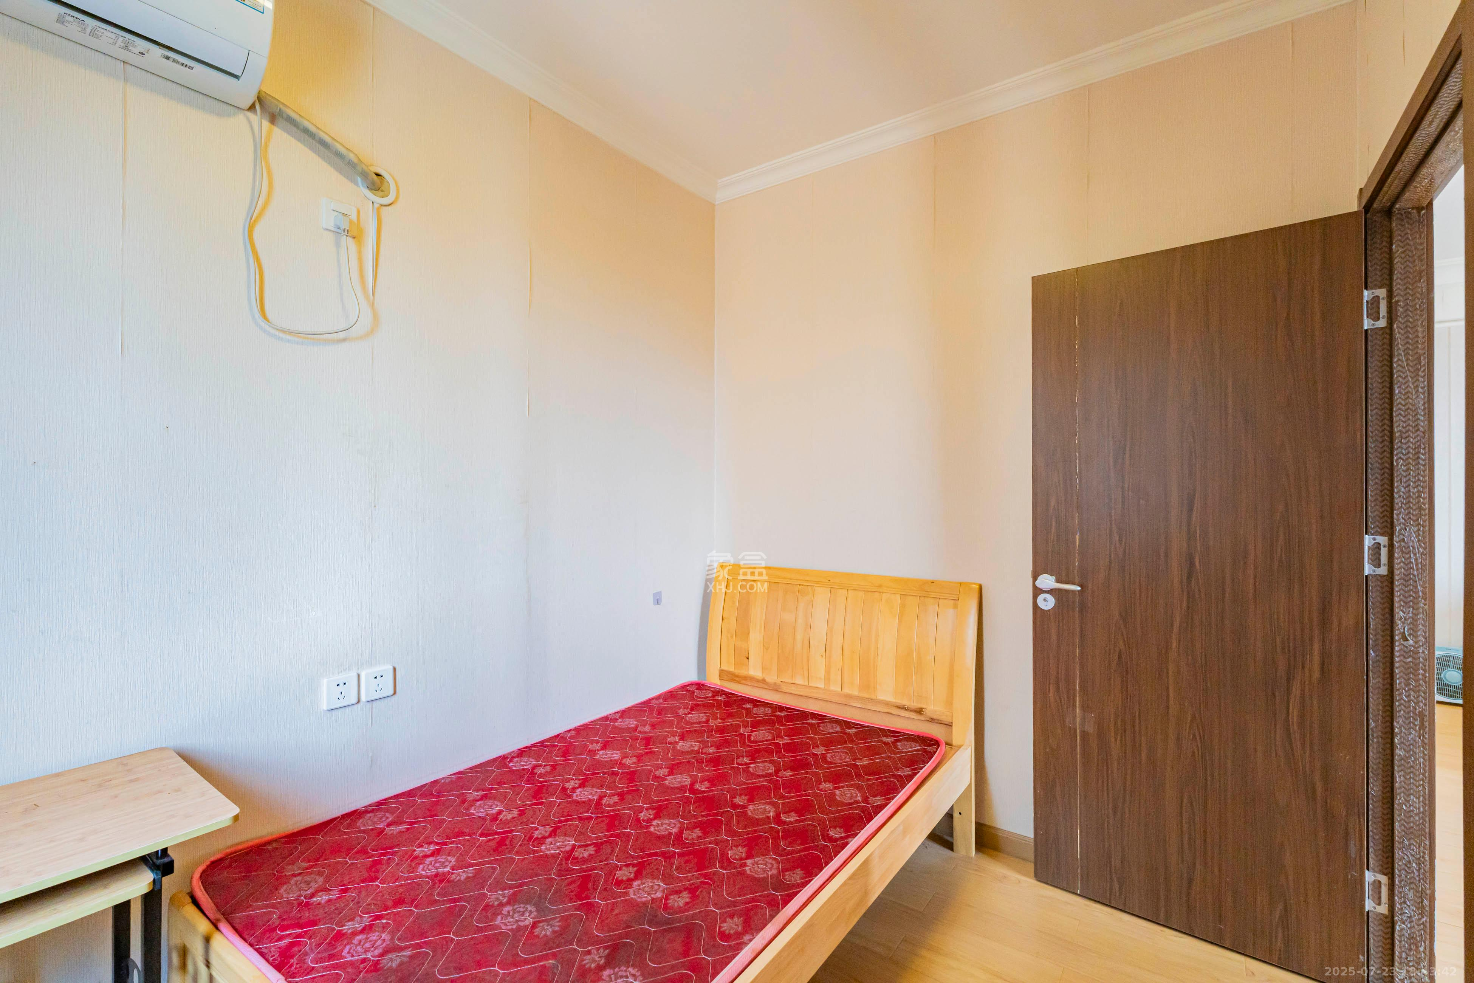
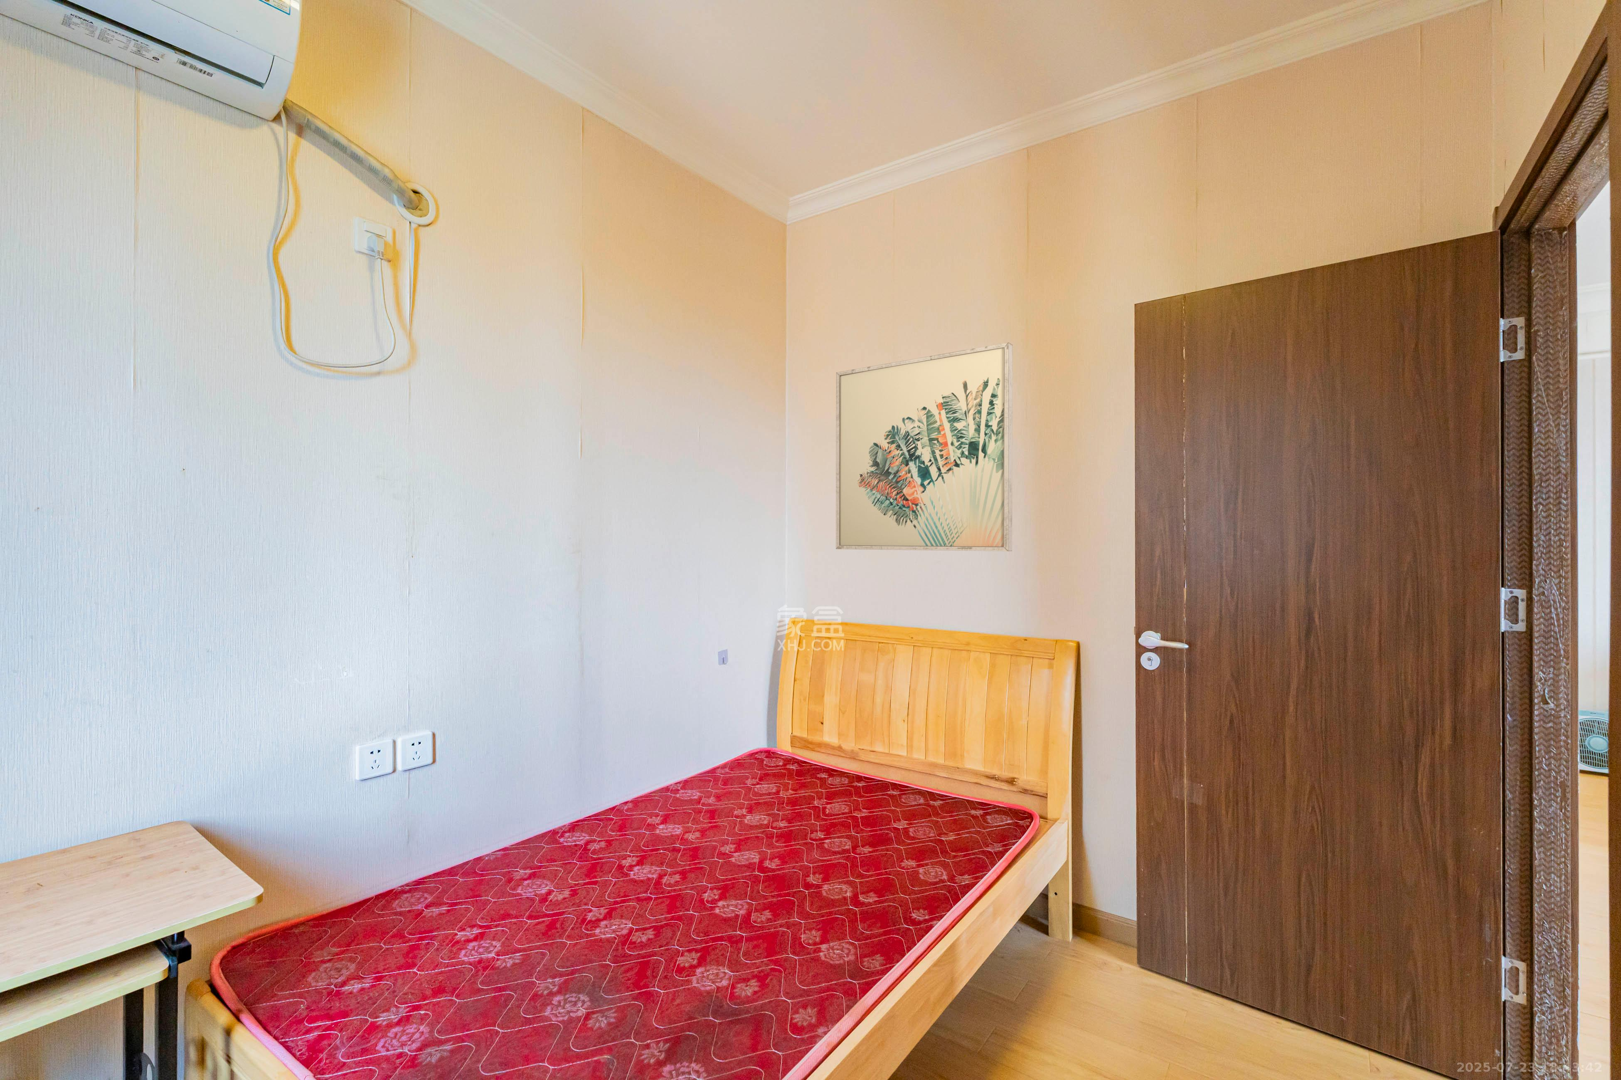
+ wall art [836,342,1013,552]
